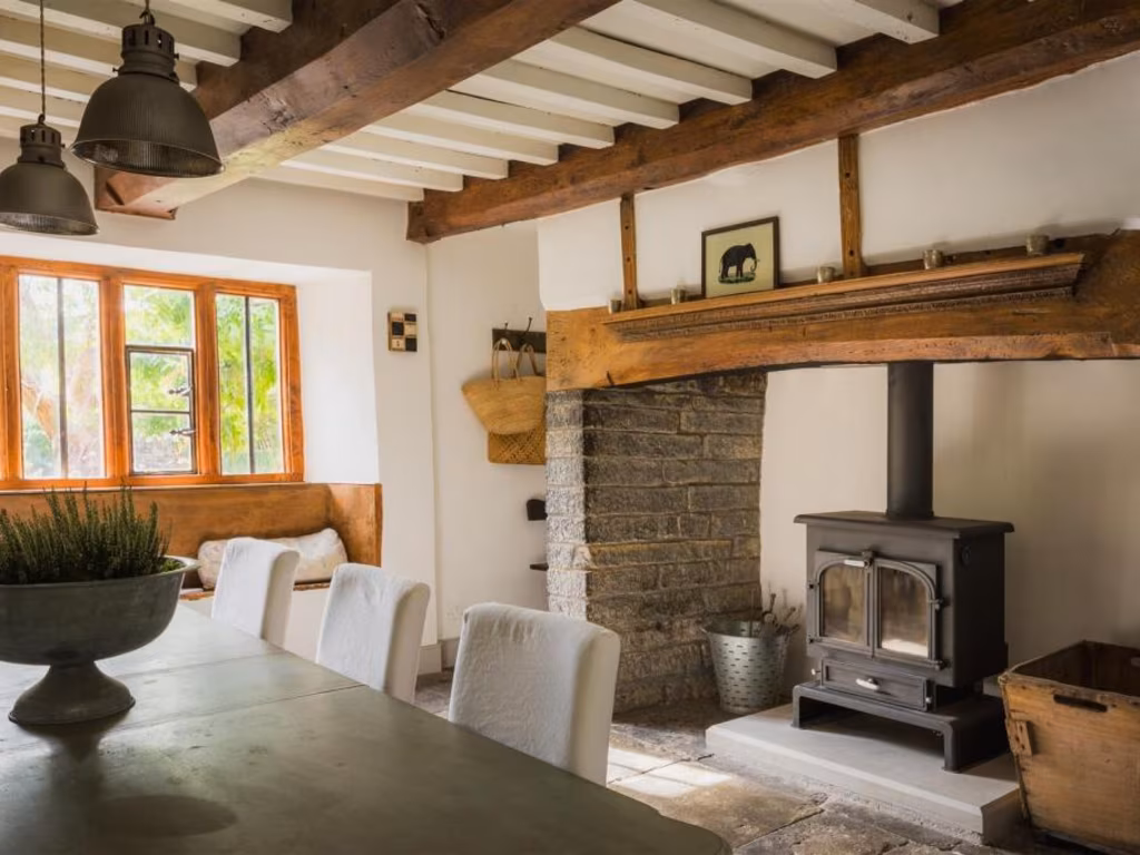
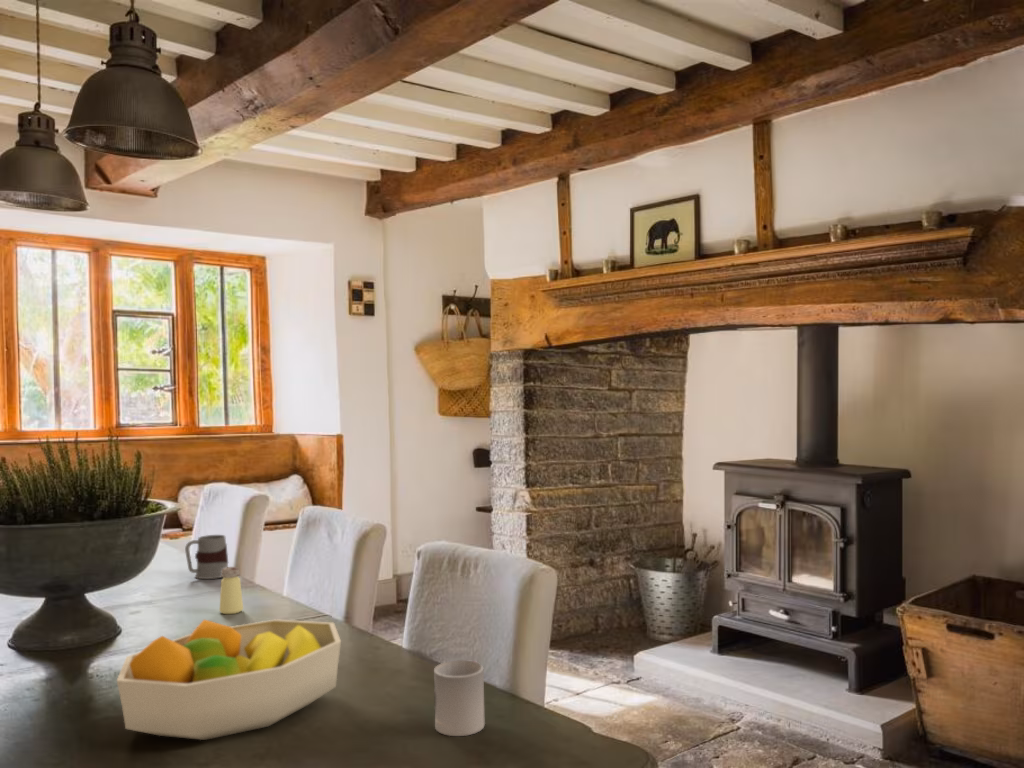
+ saltshaker [218,566,244,615]
+ fruit bowl [116,618,342,741]
+ mug [184,534,229,580]
+ cup [433,659,486,737]
